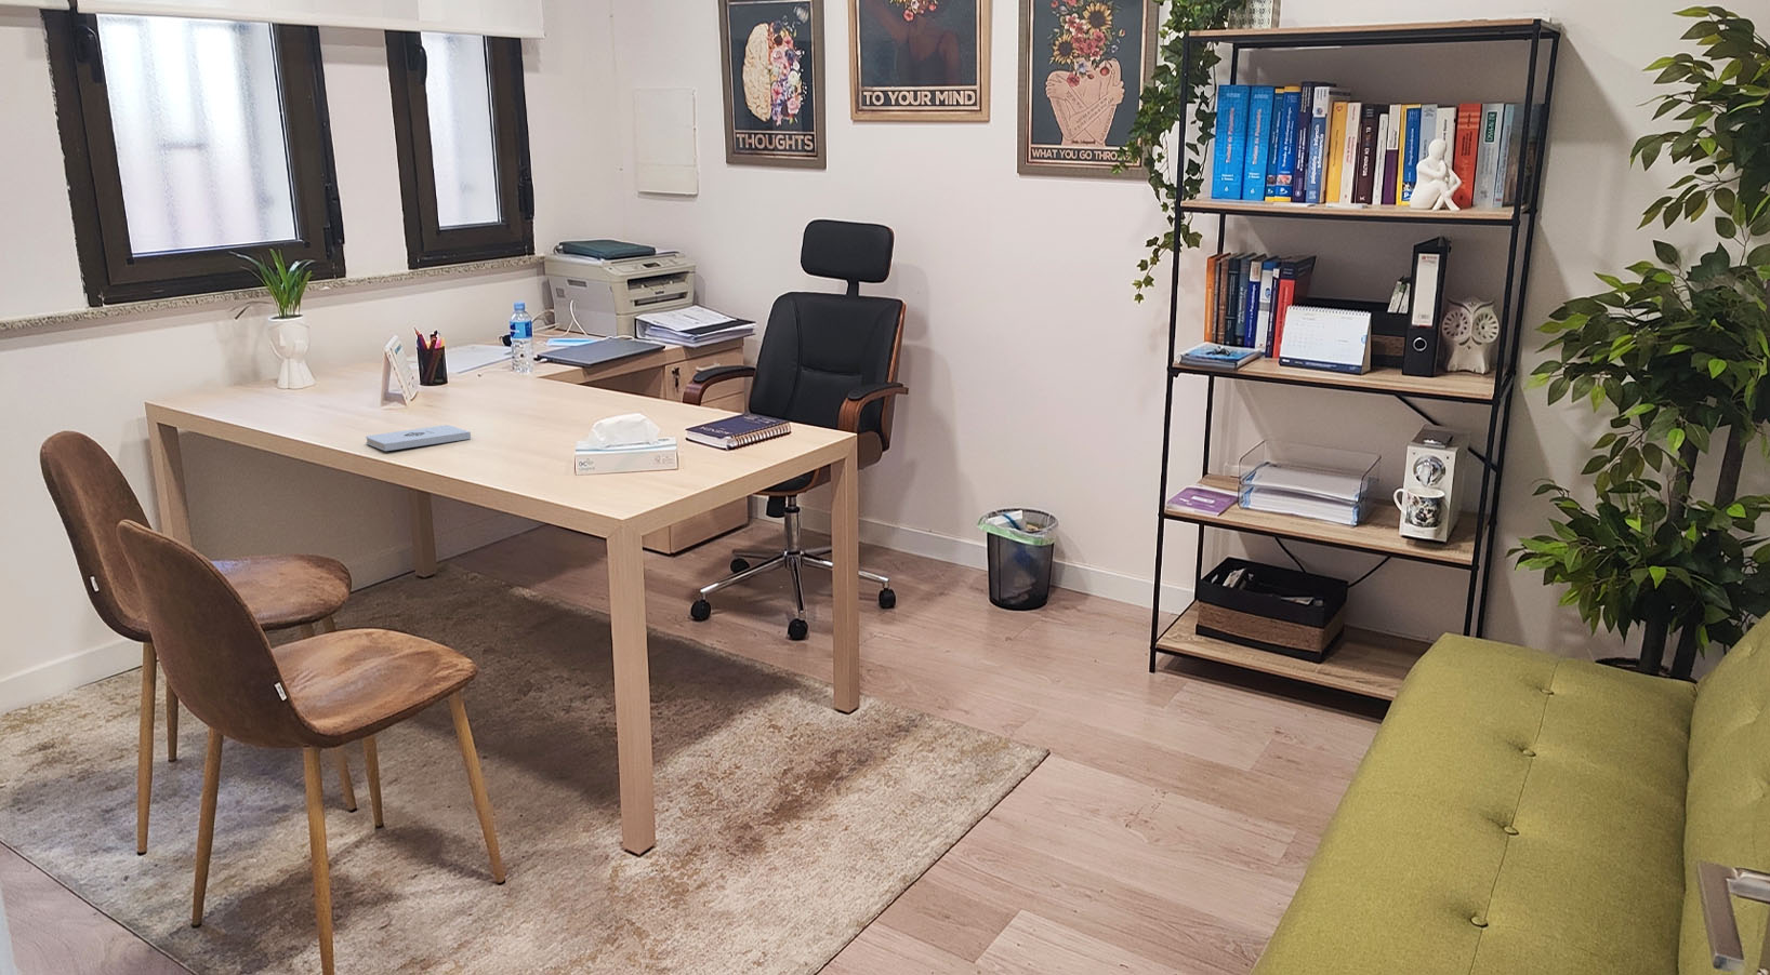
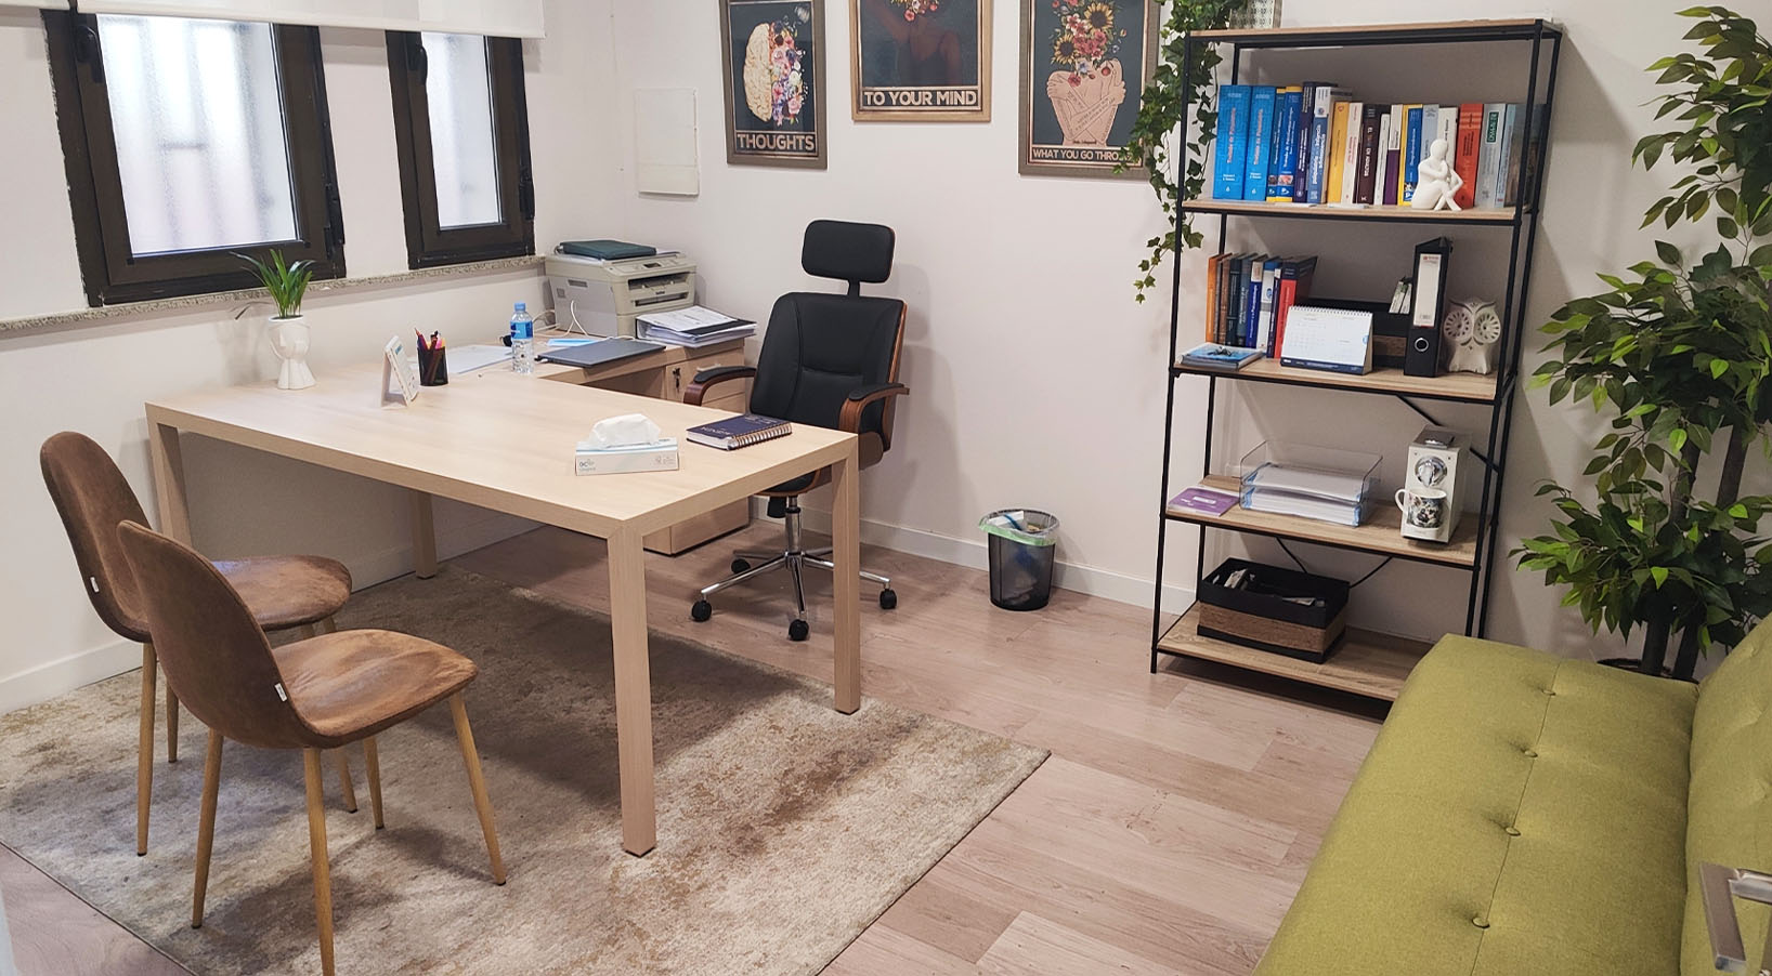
- notepad [364,424,472,451]
